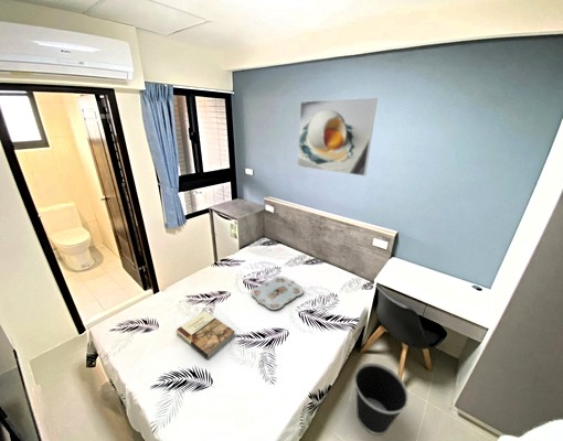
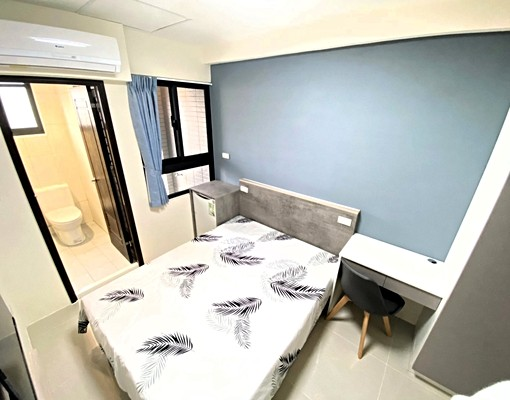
- book [176,310,236,359]
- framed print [296,97,379,178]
- wastebasket [353,362,410,437]
- serving tray [249,276,305,311]
